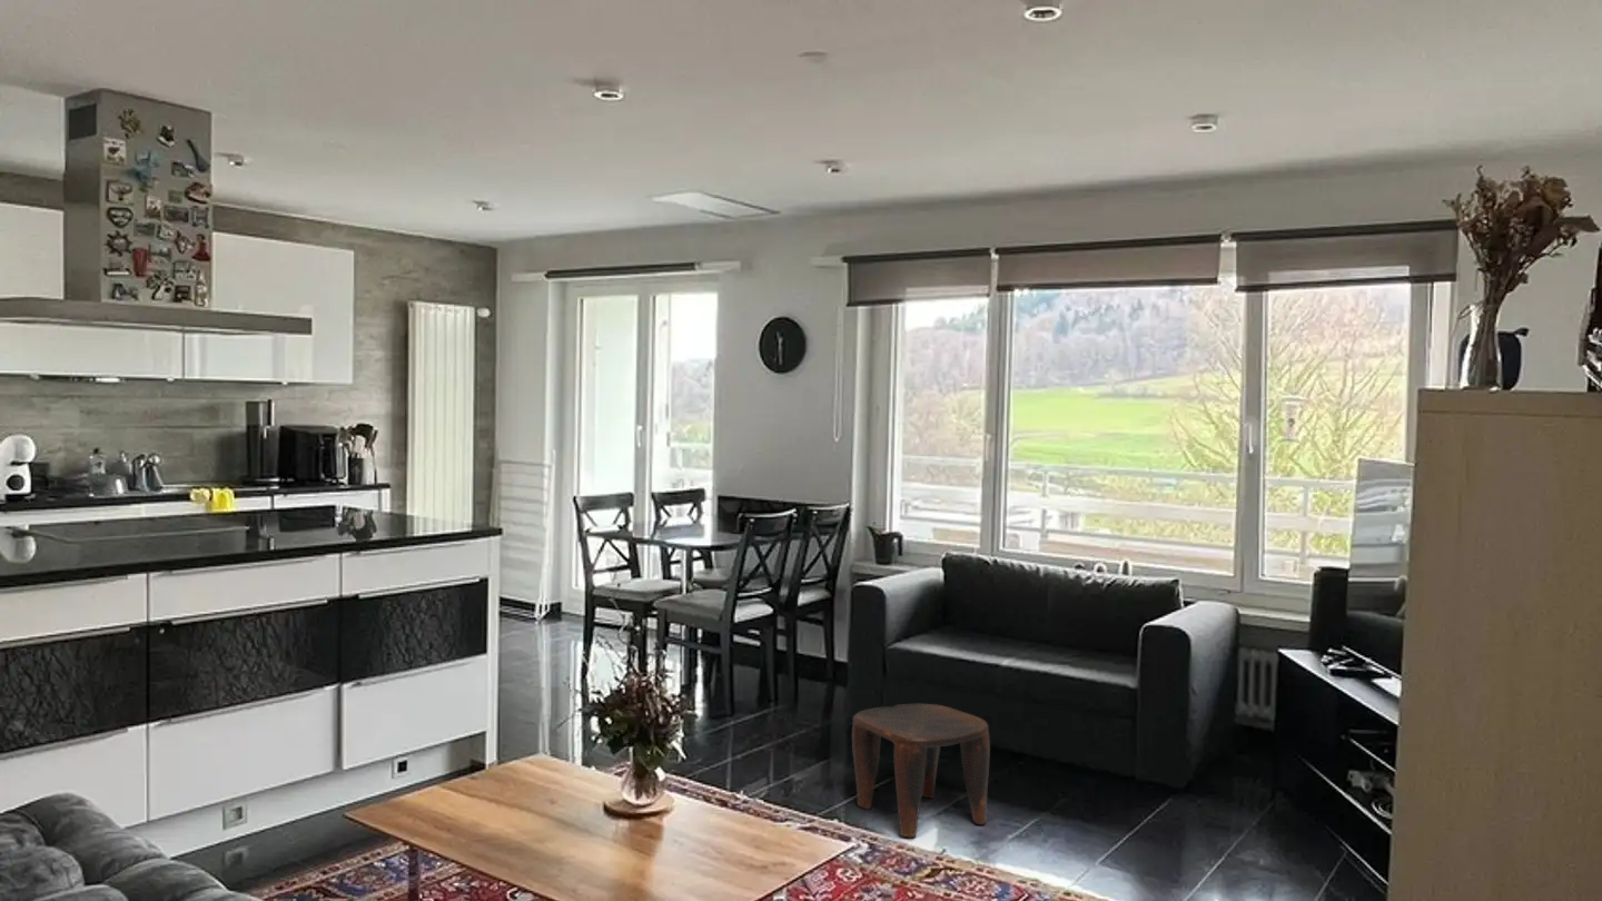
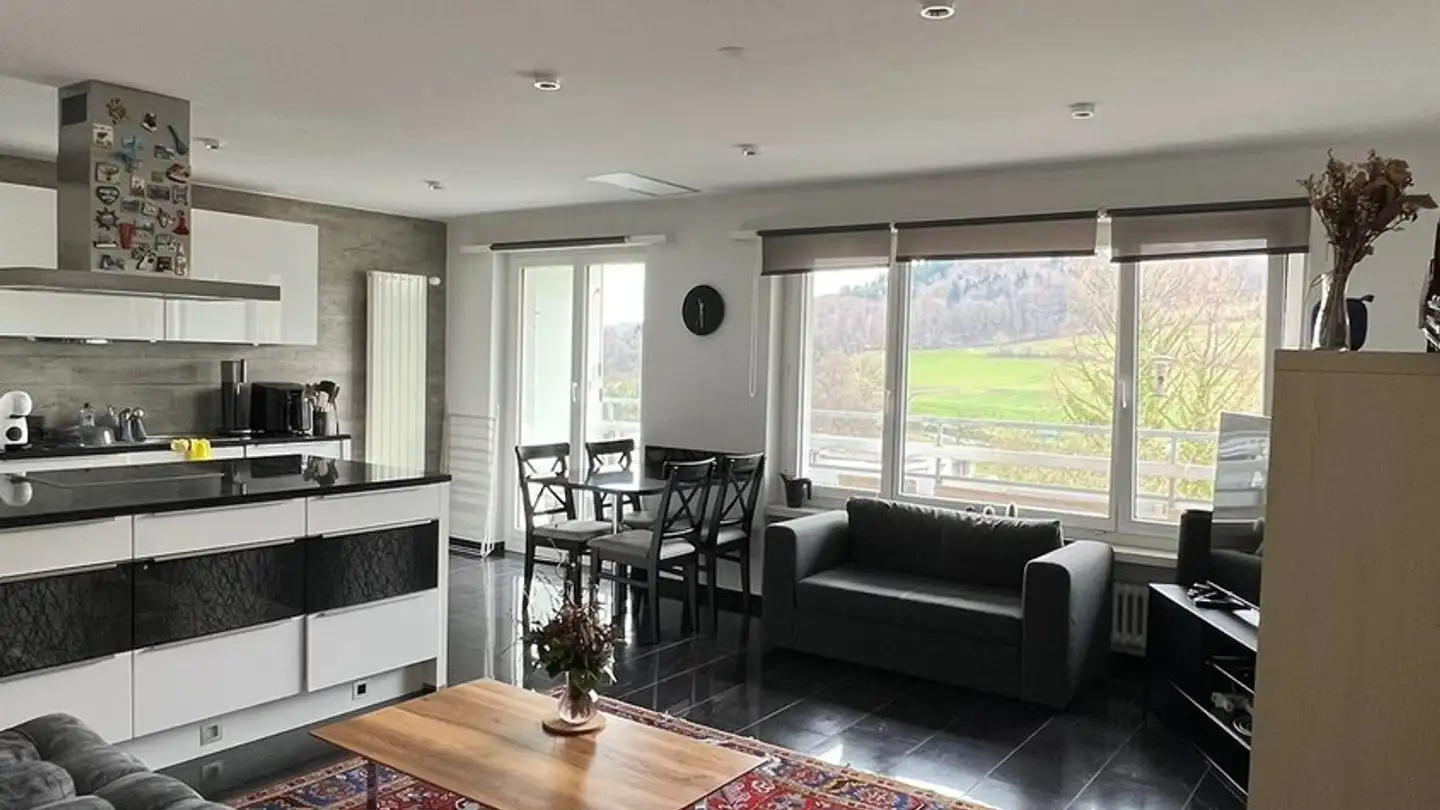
- stool [851,703,991,838]
